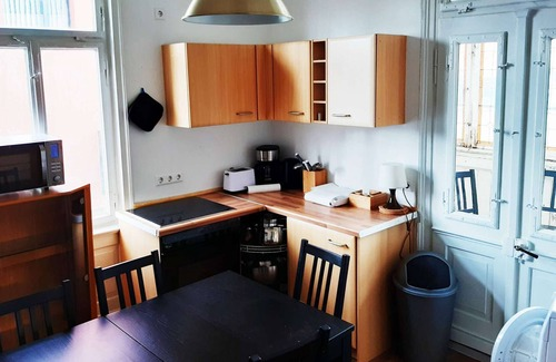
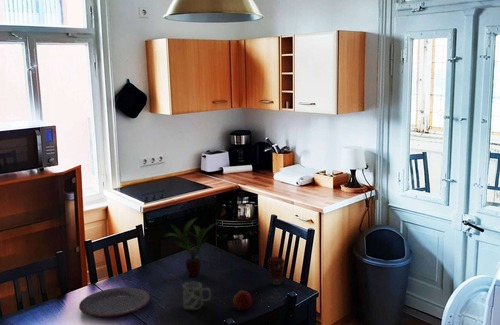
+ mug [182,281,212,311]
+ plate [78,287,151,318]
+ apple [232,289,253,311]
+ coffee cup [266,256,286,286]
+ potted plant [163,216,222,277]
